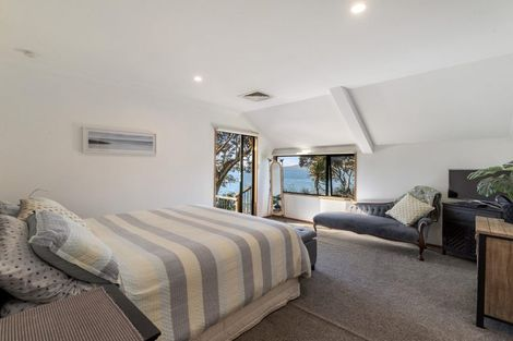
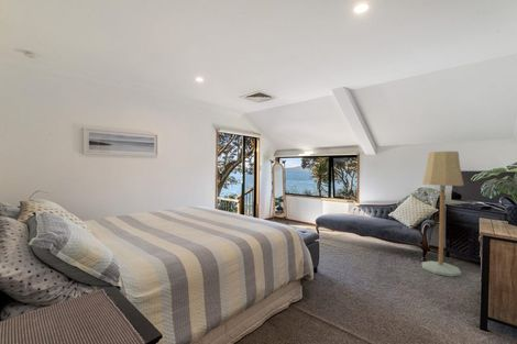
+ floor lamp [420,151,465,278]
